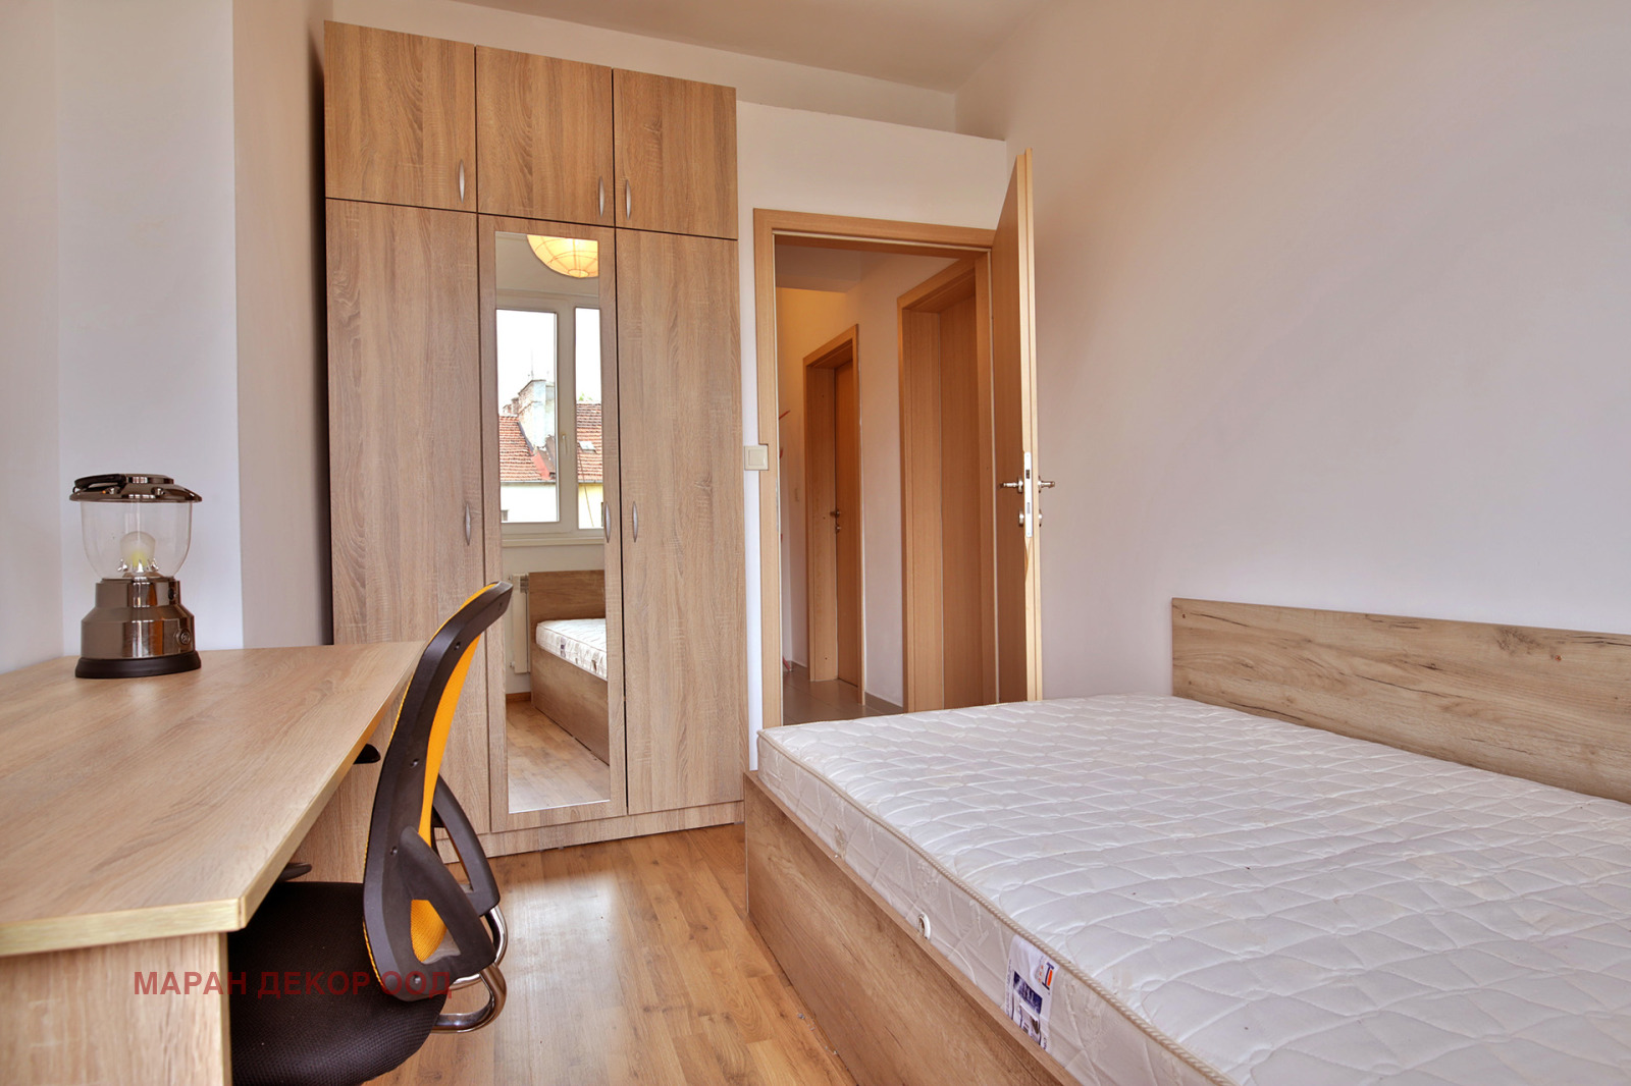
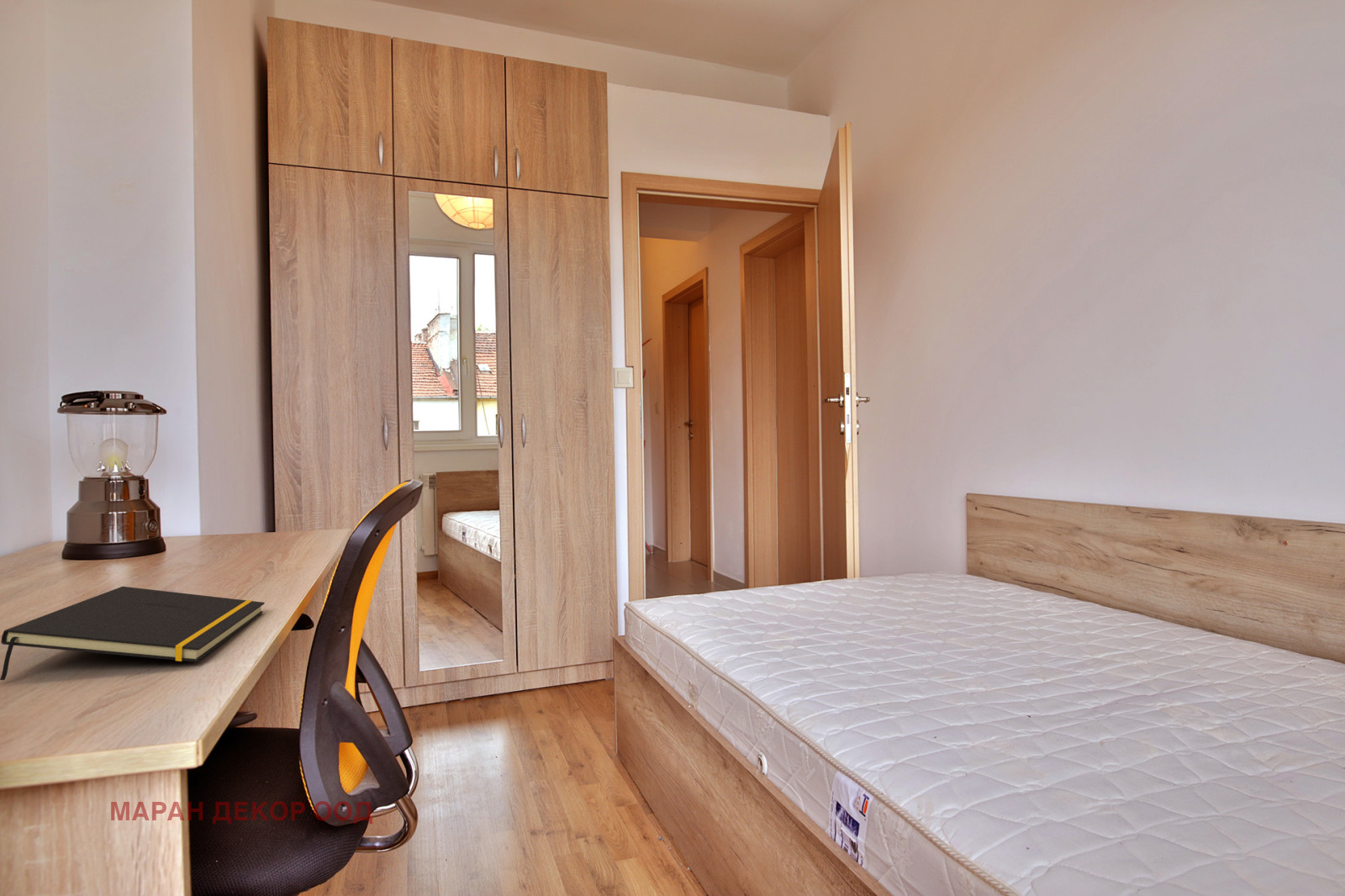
+ notepad [0,586,266,681]
